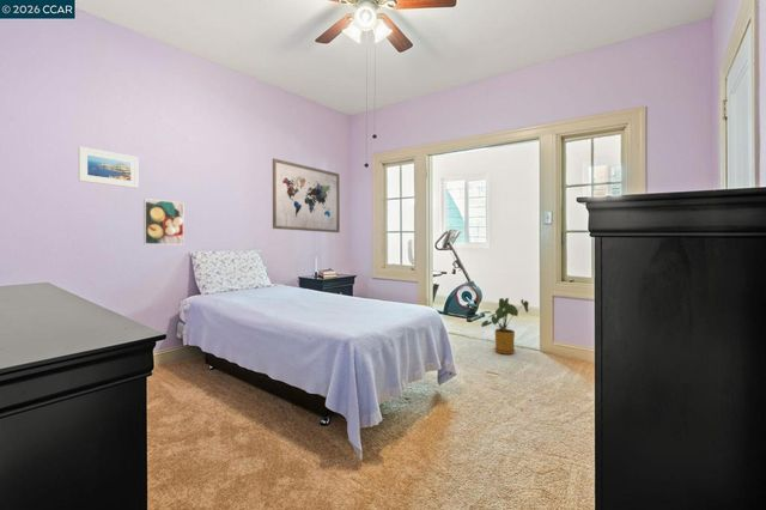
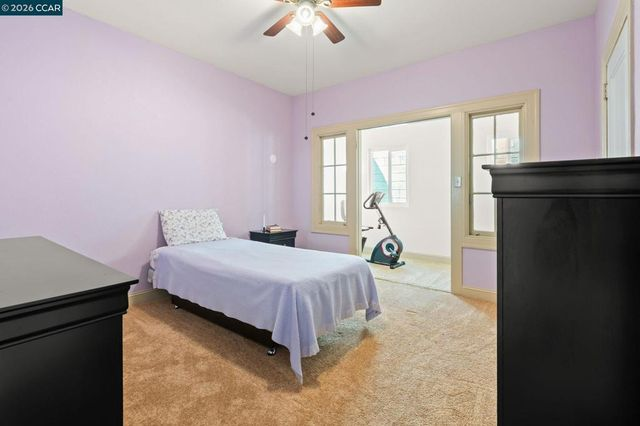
- house plant [480,297,530,356]
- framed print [78,146,139,189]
- wall art [272,157,341,233]
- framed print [142,198,186,247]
